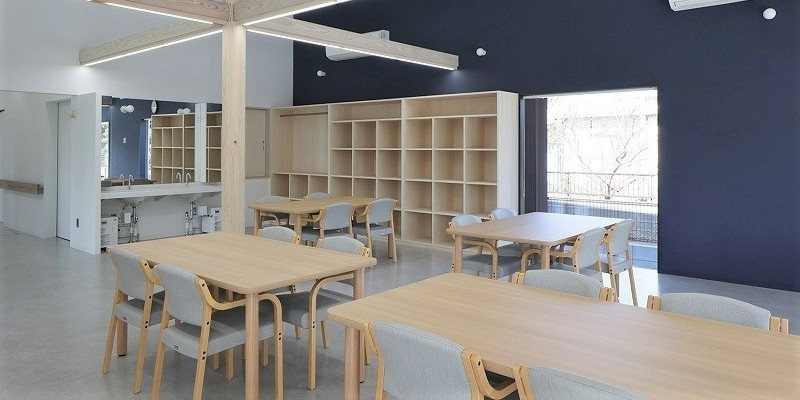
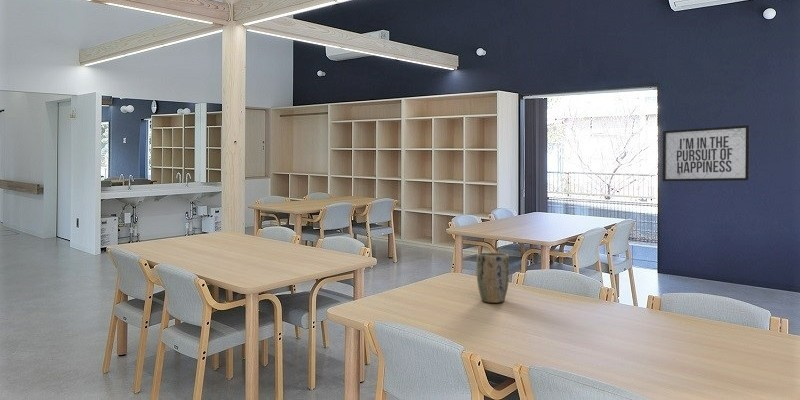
+ mirror [662,124,750,182]
+ plant pot [475,252,510,304]
